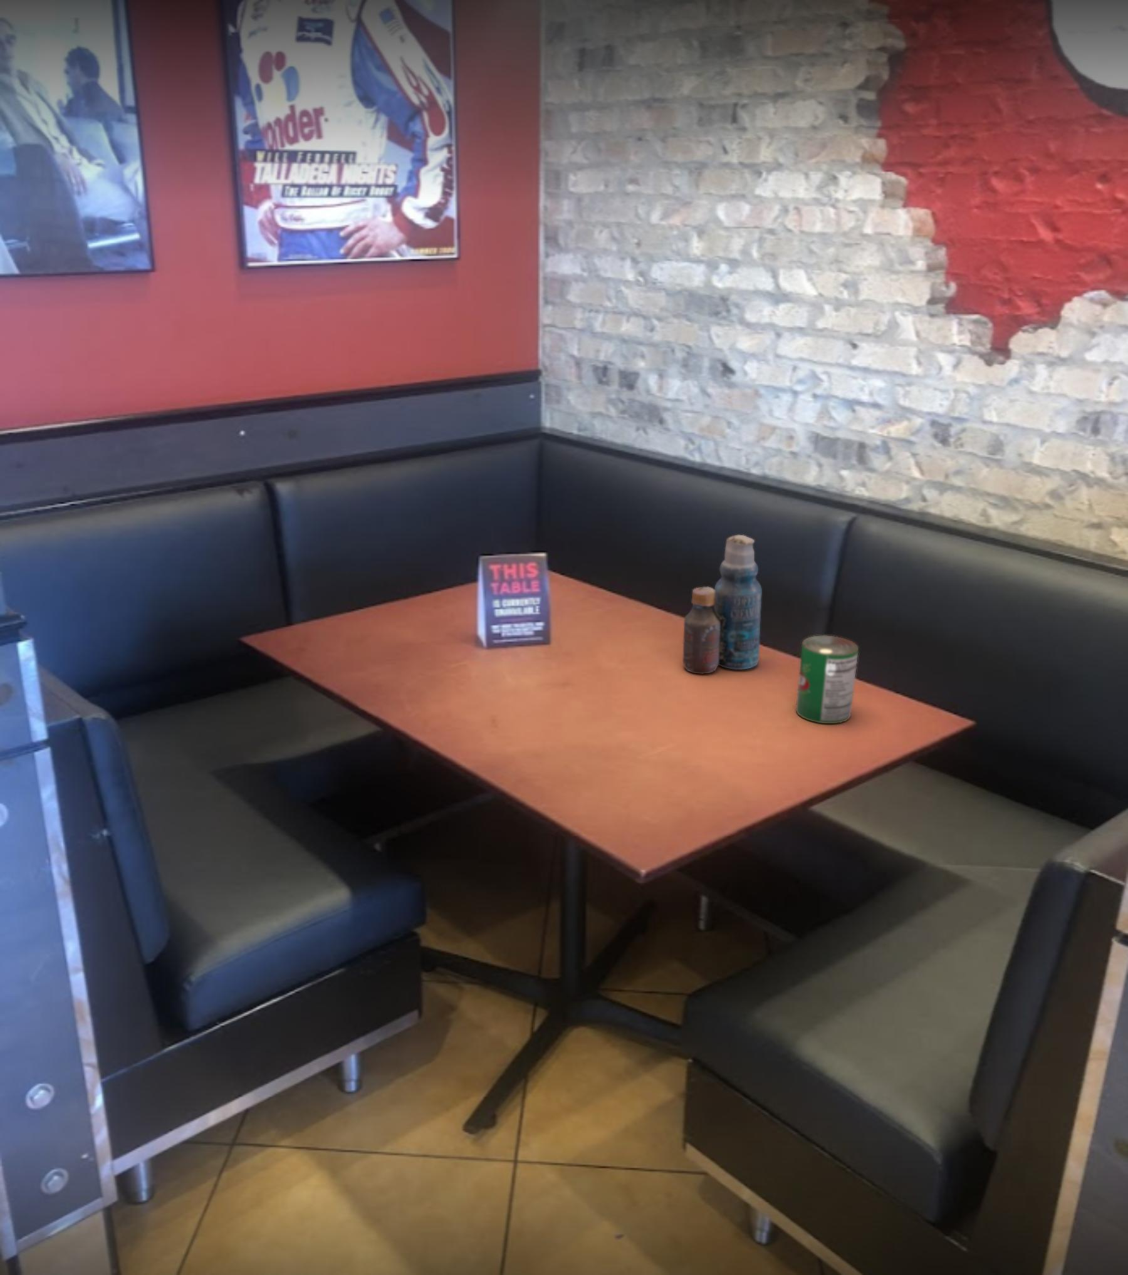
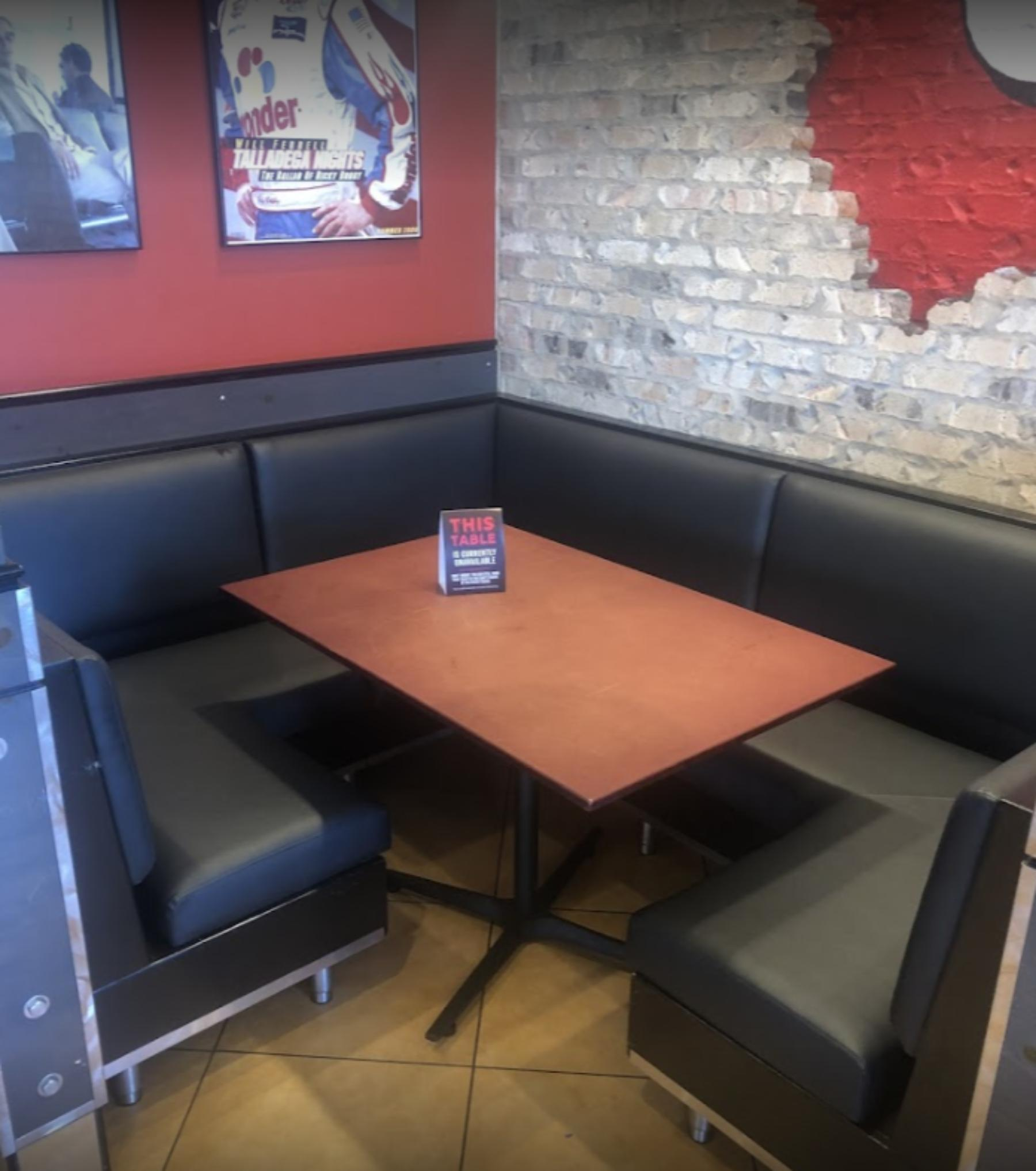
- bottle [682,534,762,675]
- can [795,635,859,724]
